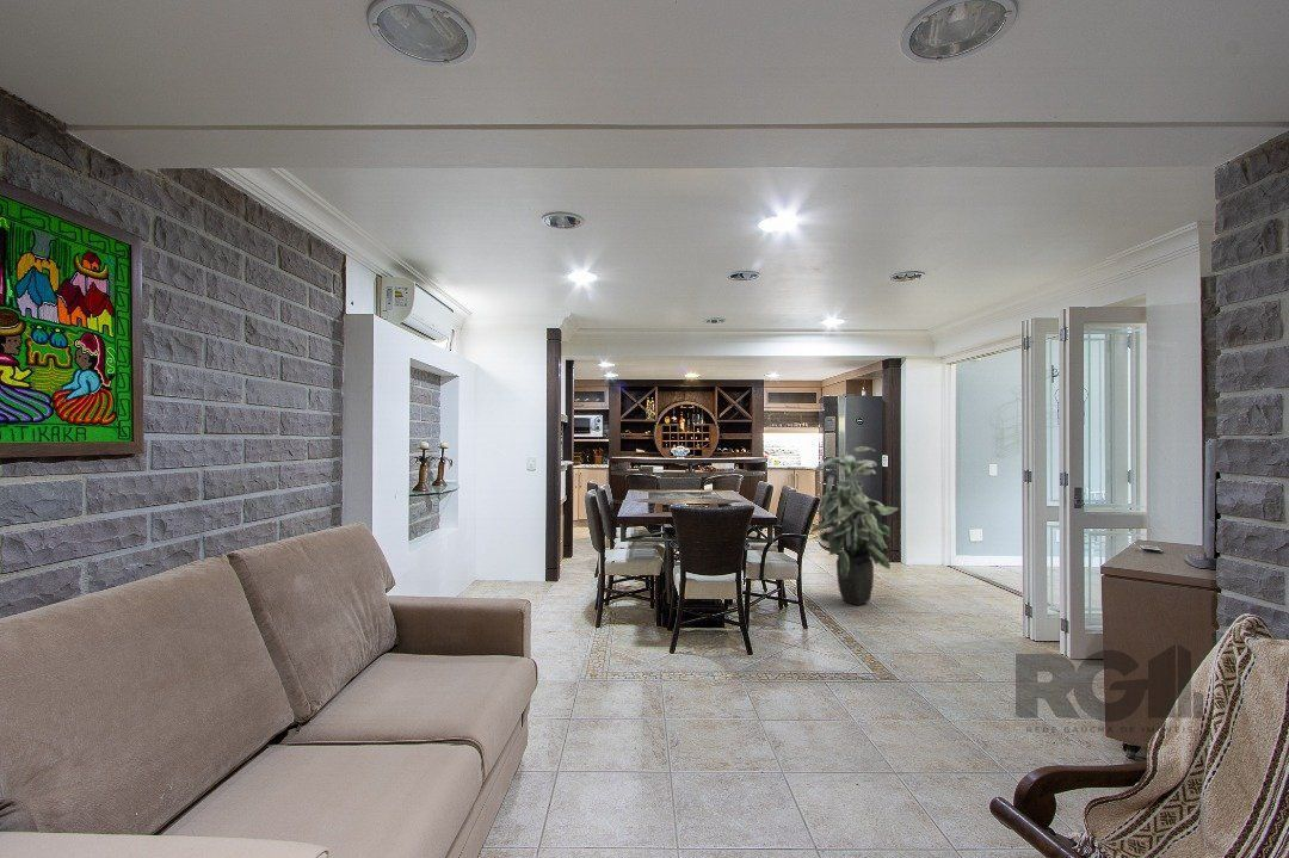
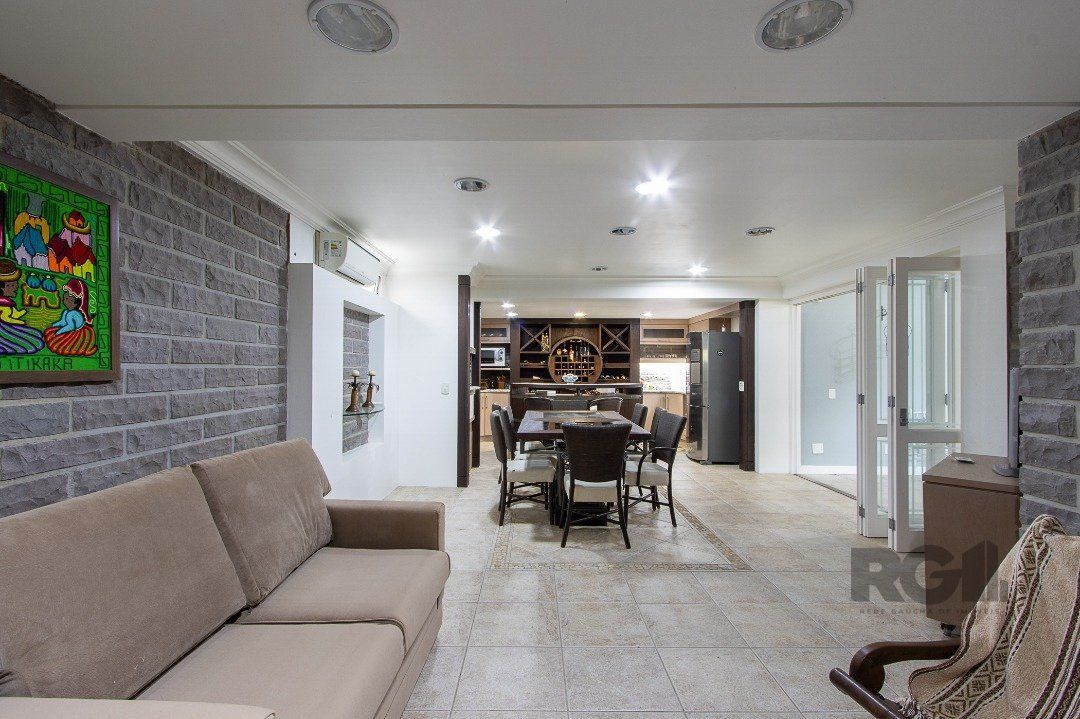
- indoor plant [809,446,900,607]
